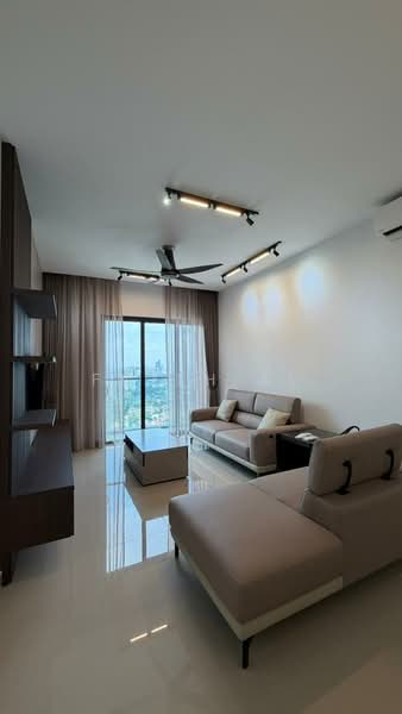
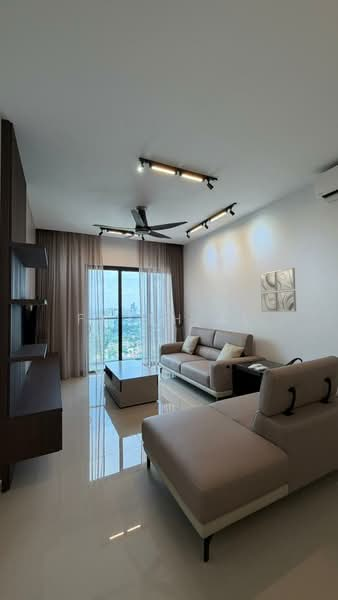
+ wall art [259,267,297,313]
